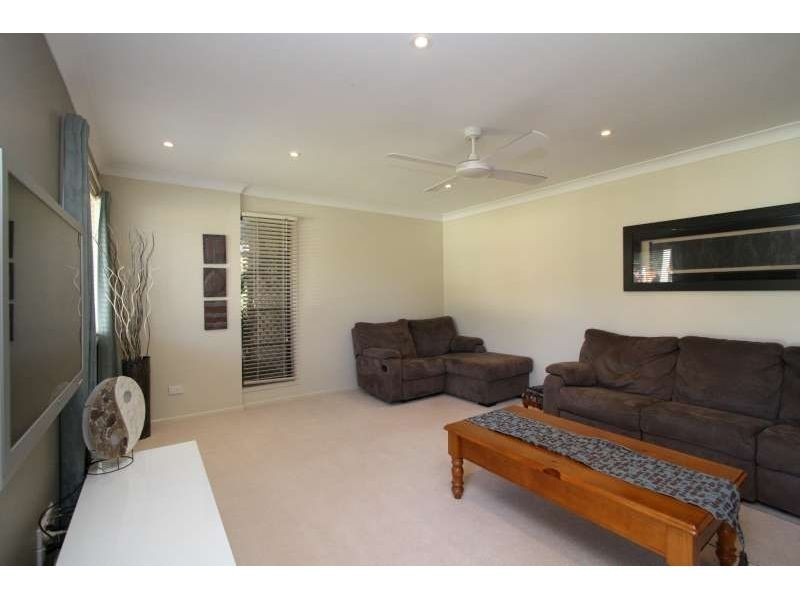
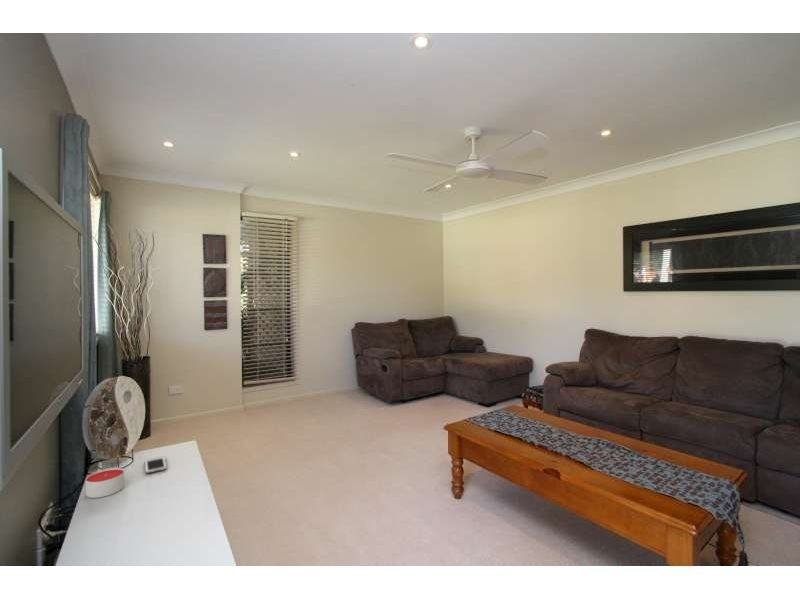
+ cell phone [144,456,168,475]
+ candle [85,467,125,499]
